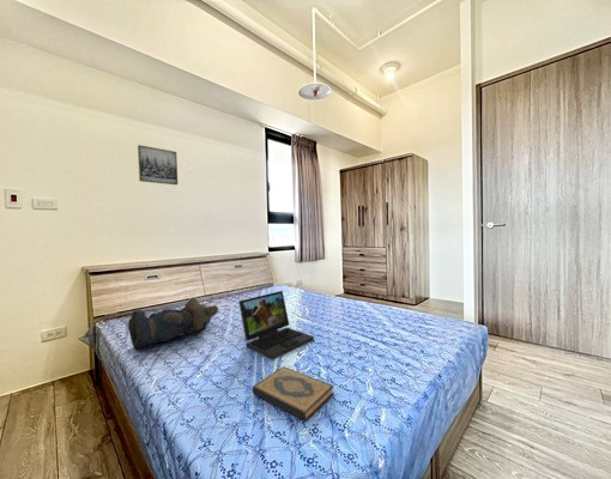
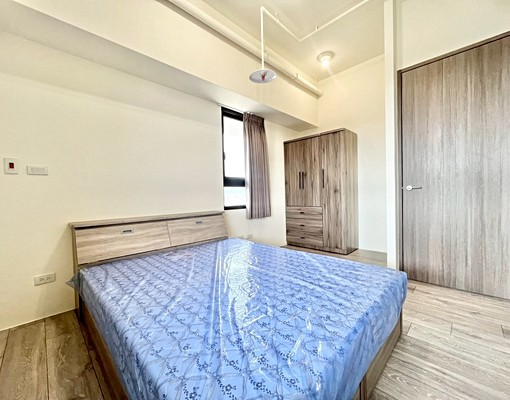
- wall art [137,144,179,186]
- hardback book [252,365,335,423]
- laptop [238,290,315,360]
- teddy bear [127,297,219,351]
